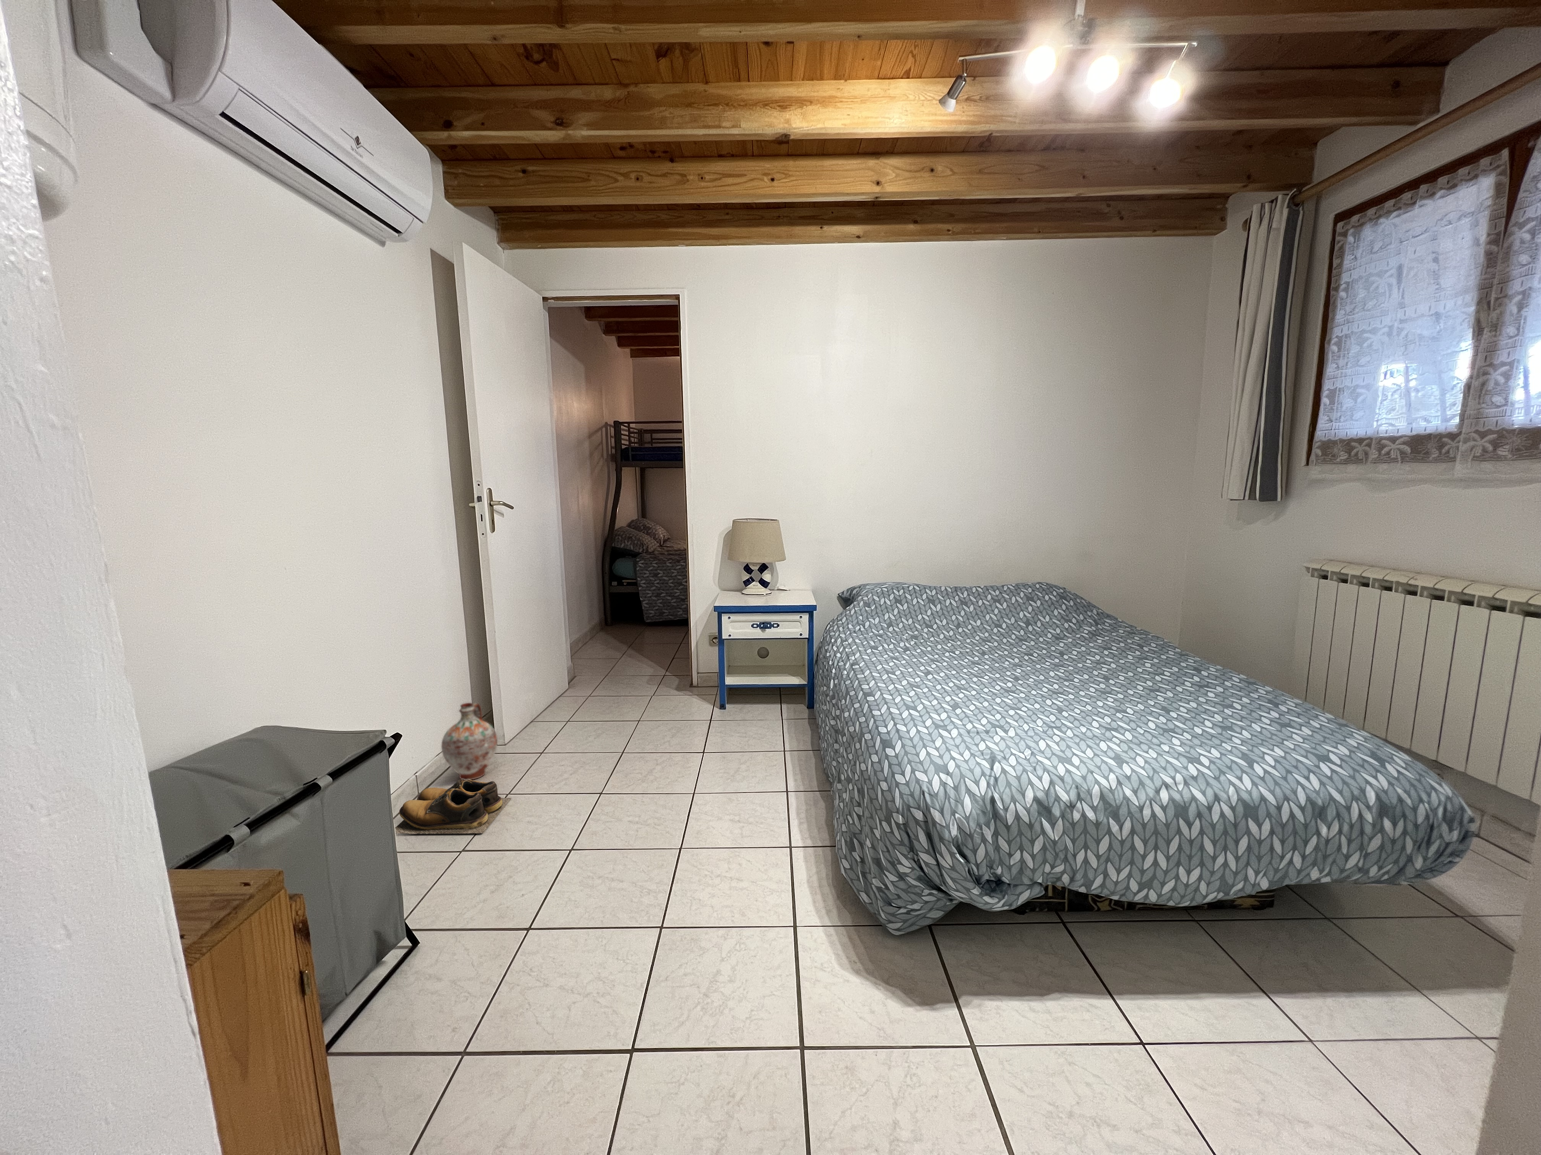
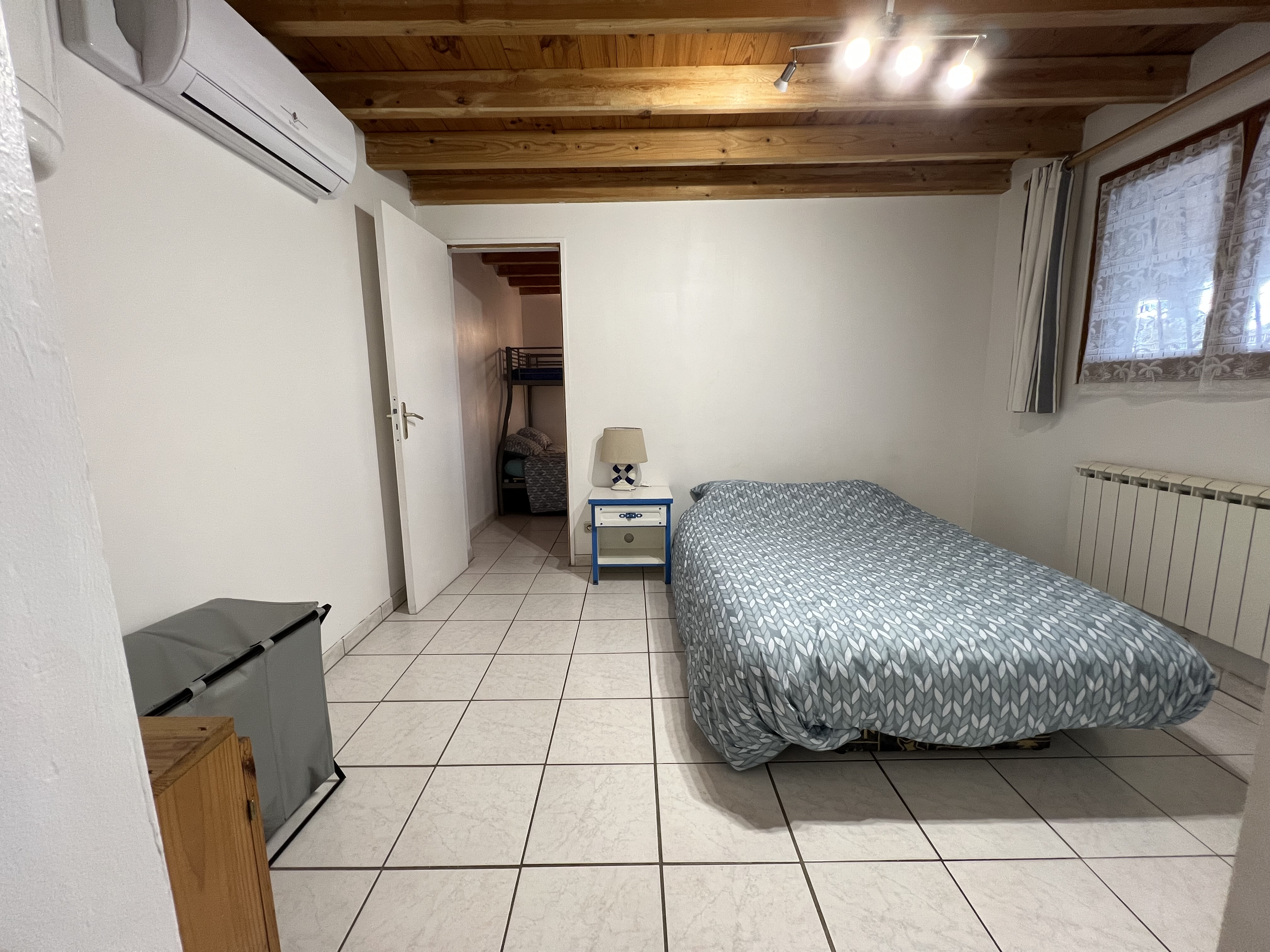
- ceramic jug [440,702,497,780]
- shoes [396,779,512,835]
